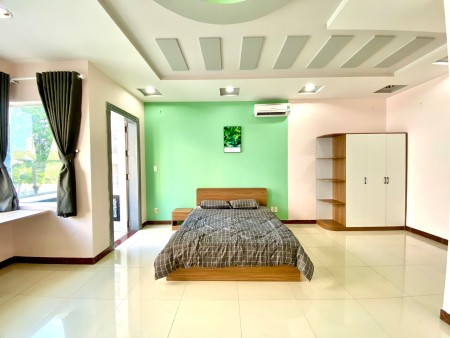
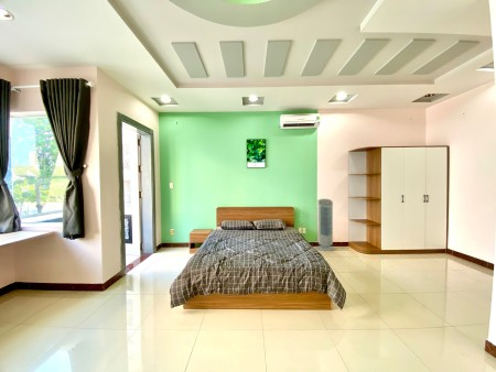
+ air purifier [314,198,337,252]
